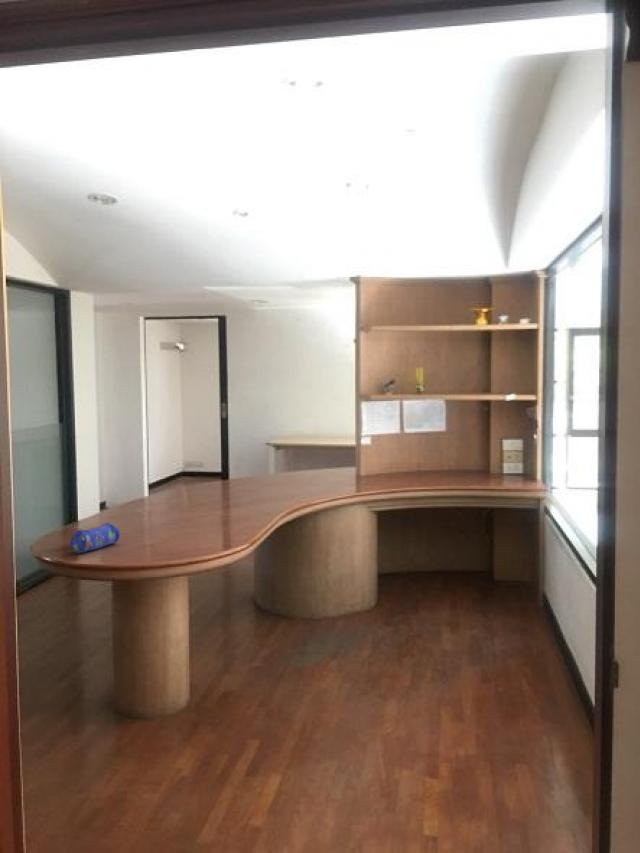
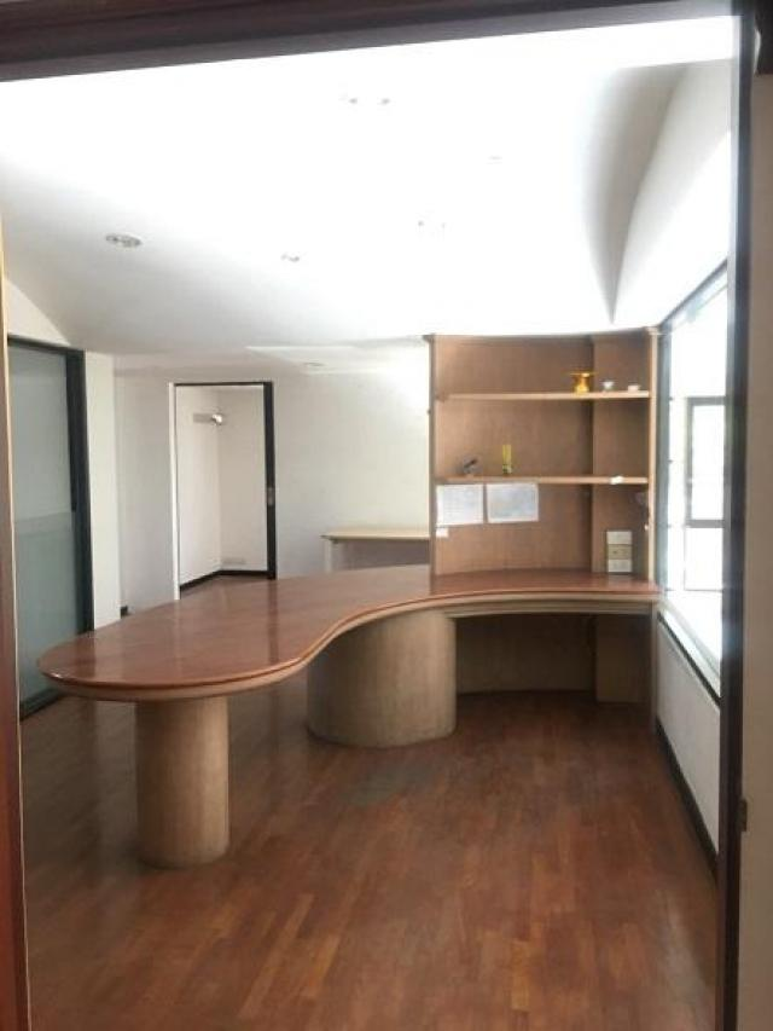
- pencil case [69,522,121,554]
